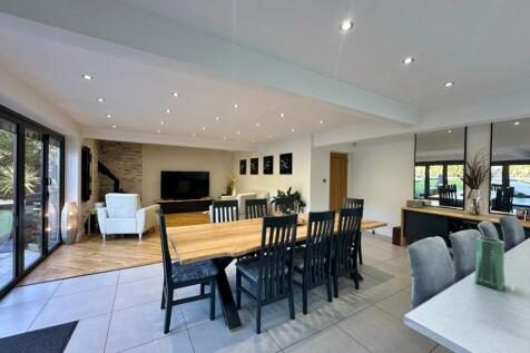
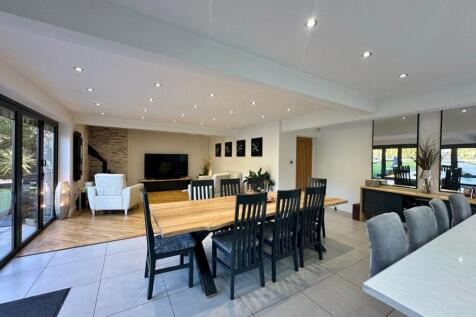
- vase [473,236,506,292]
